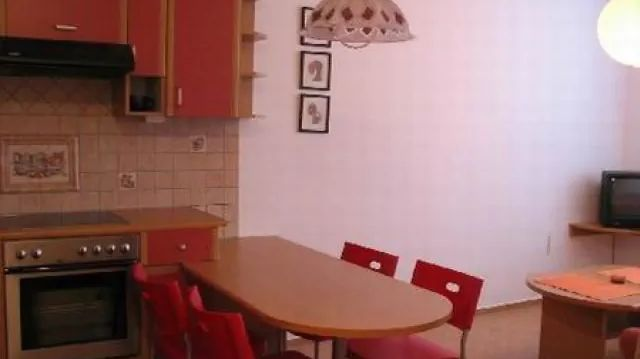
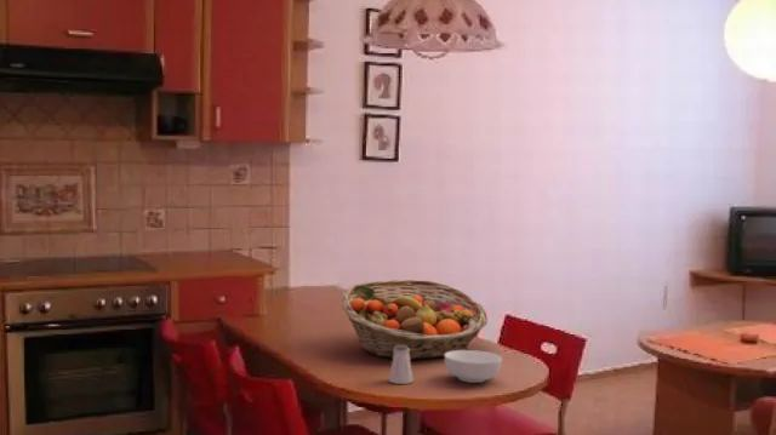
+ fruit basket [341,279,489,361]
+ cereal bowl [444,349,503,384]
+ saltshaker [387,345,415,385]
